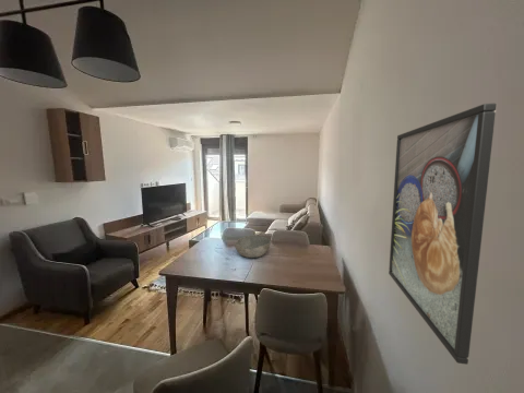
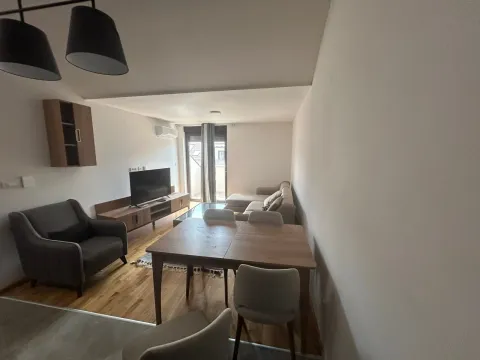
- bowl [234,235,272,259]
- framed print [388,103,498,366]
